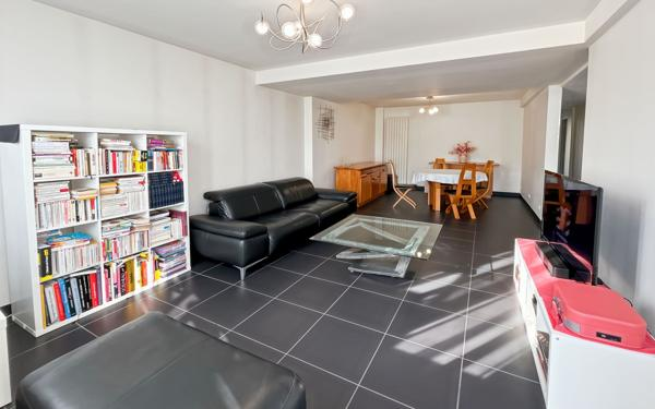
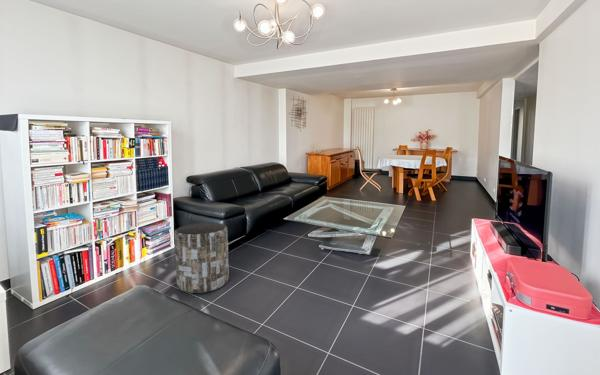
+ side table [173,222,230,294]
